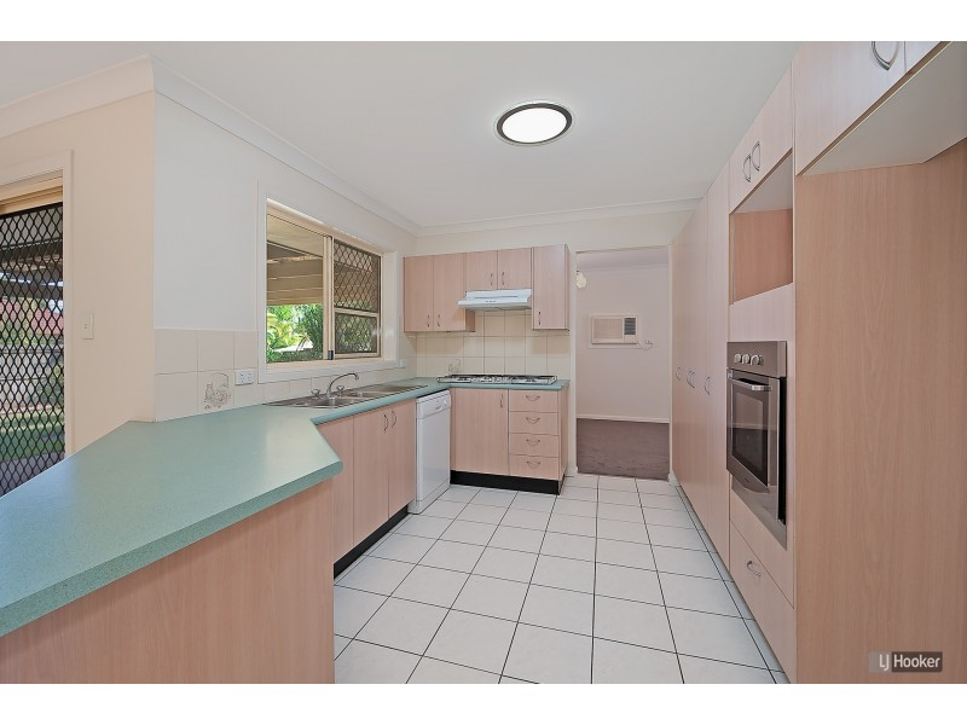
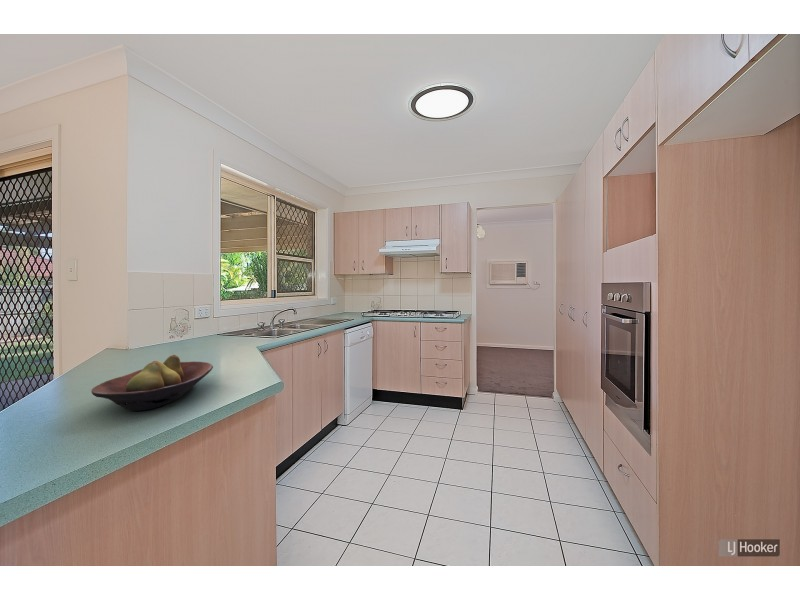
+ fruit bowl [90,354,214,412]
